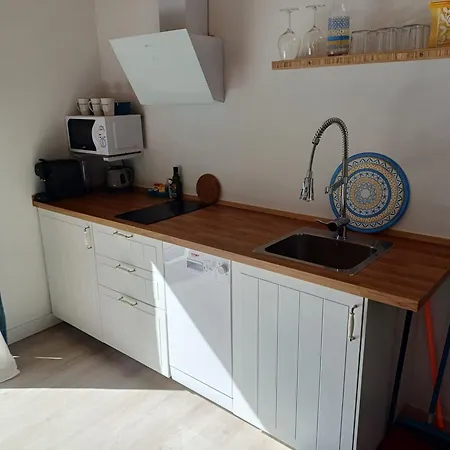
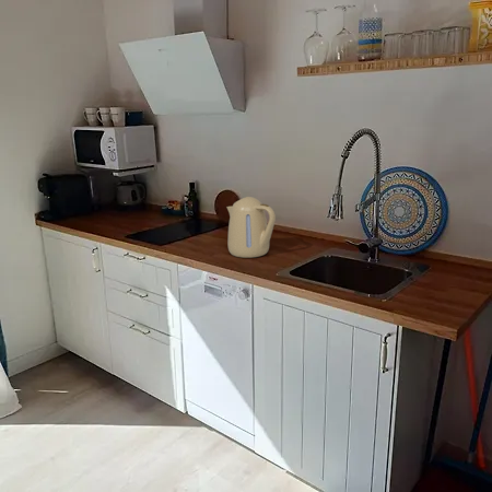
+ kettle [225,196,277,259]
